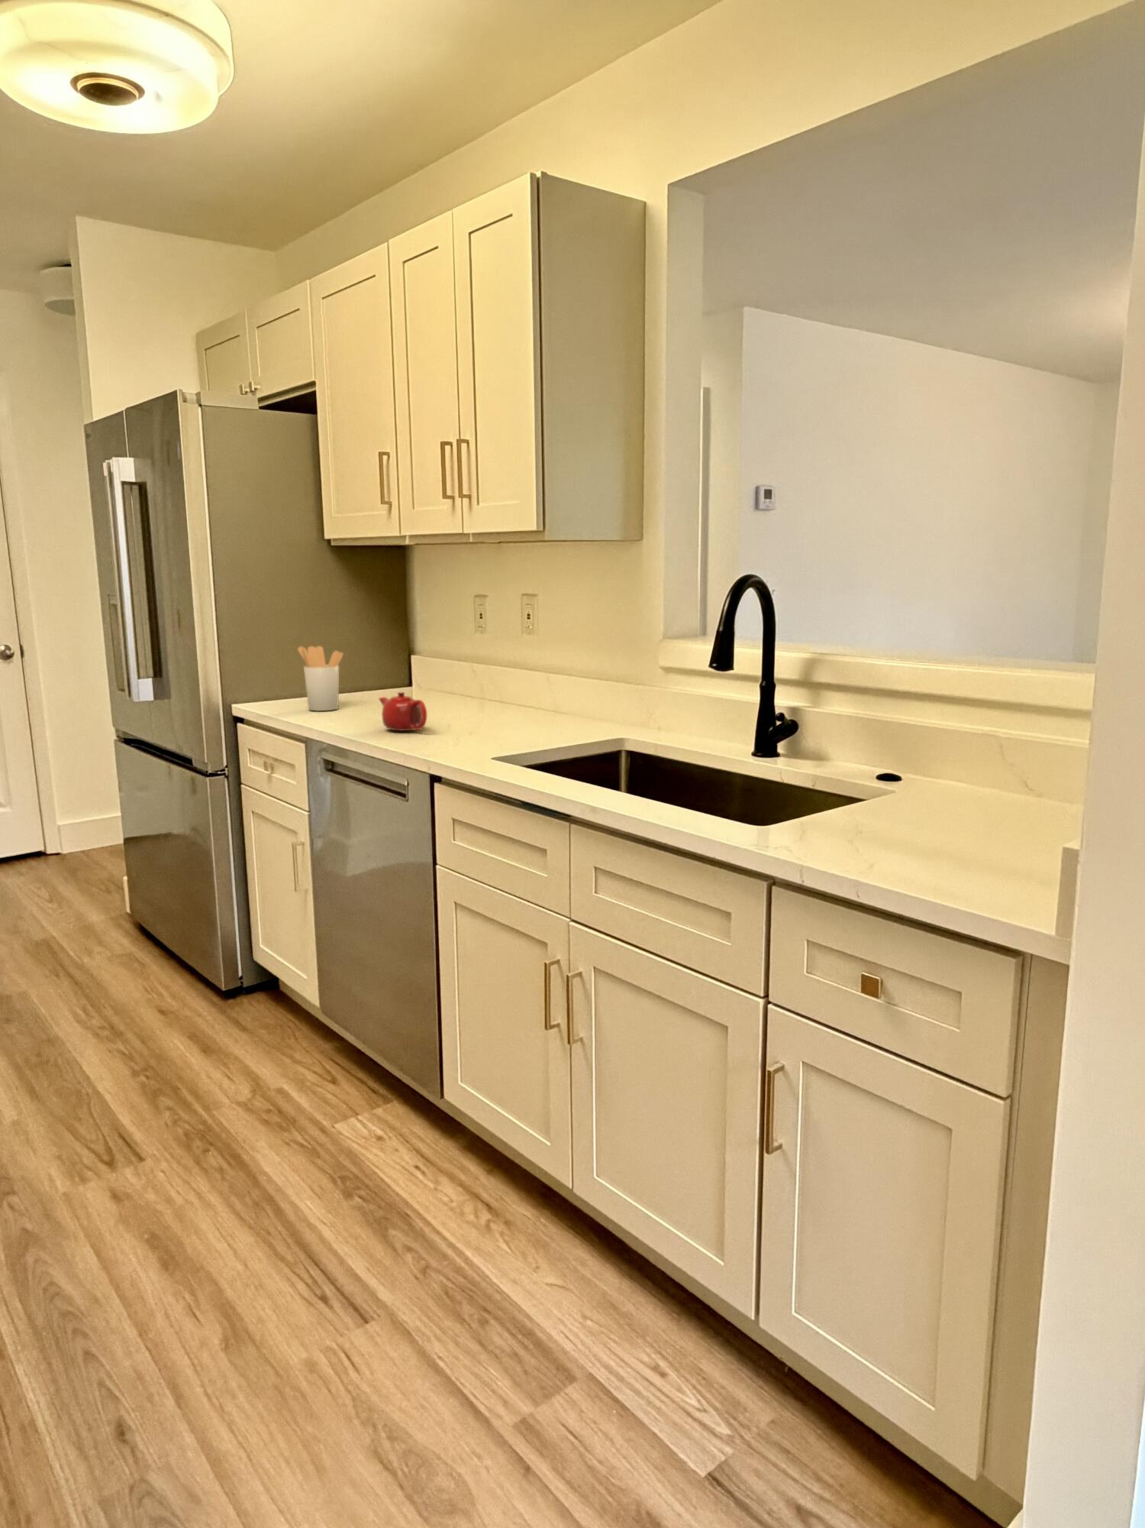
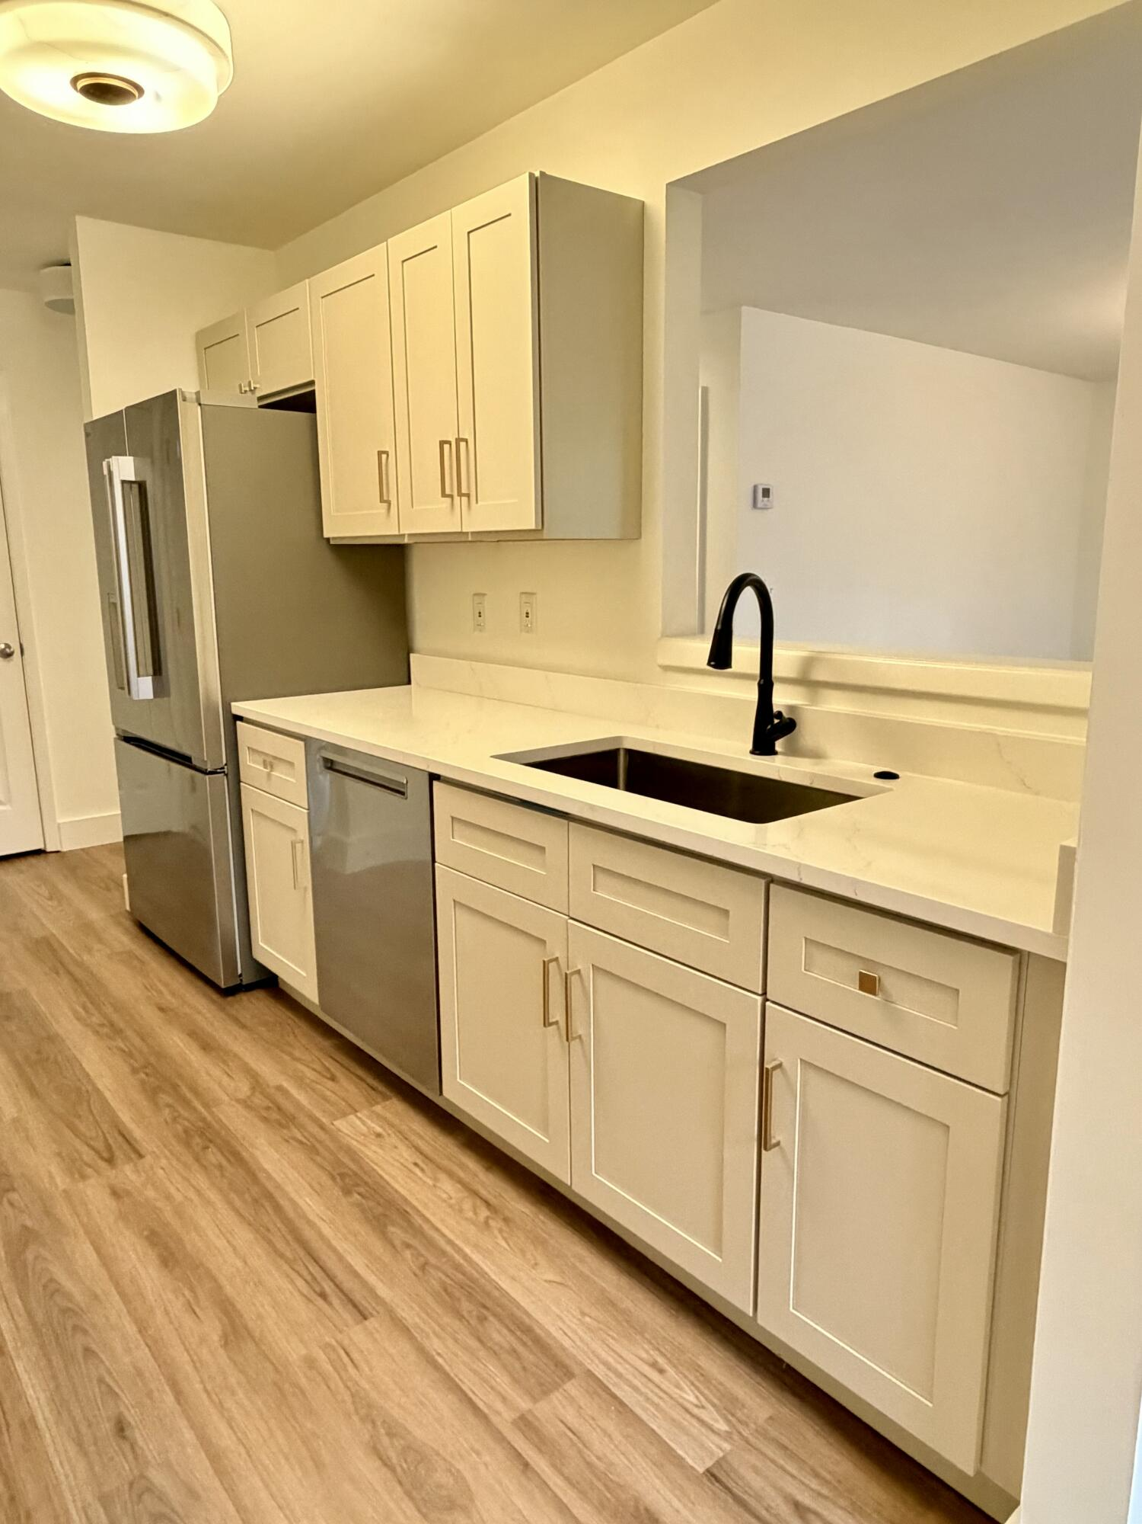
- utensil holder [297,646,344,711]
- teapot [378,692,427,732]
